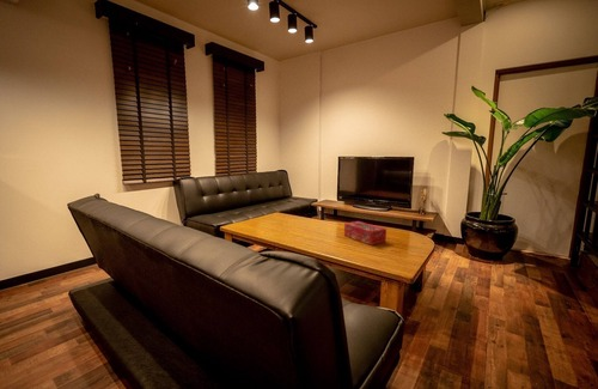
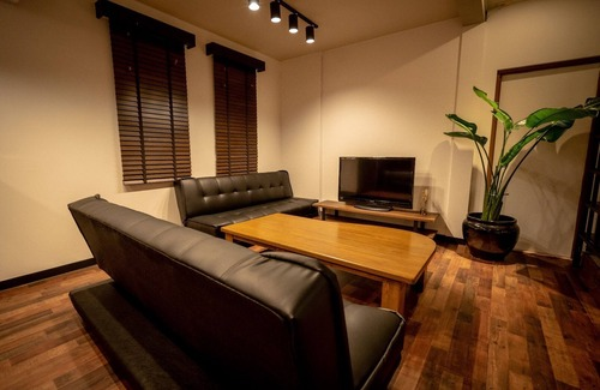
- tissue box [343,220,388,247]
